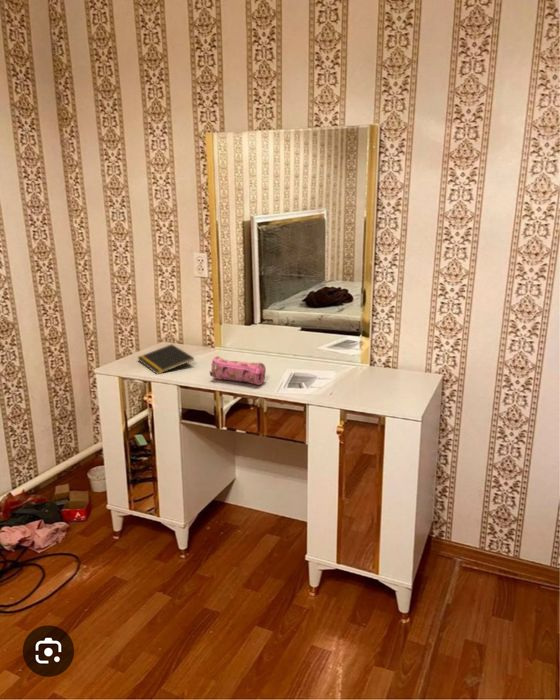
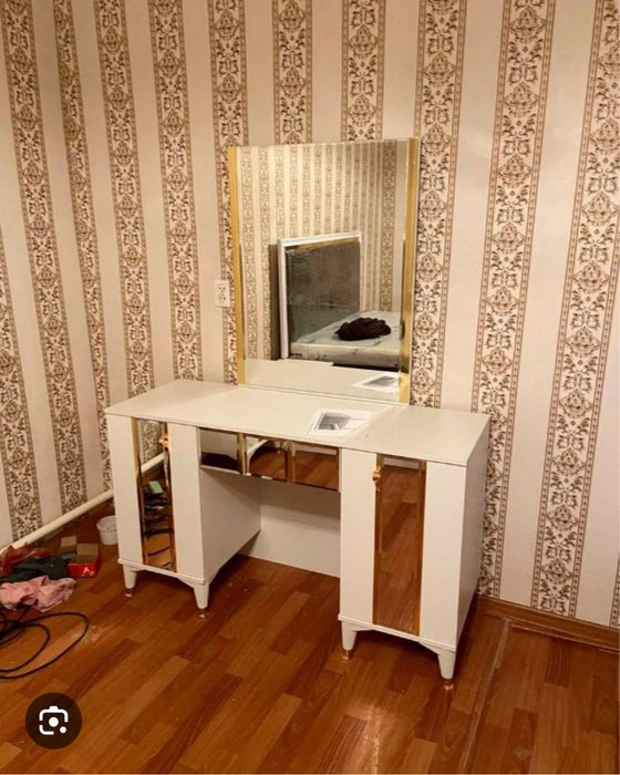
- pencil case [209,355,267,386]
- notepad [136,343,195,375]
